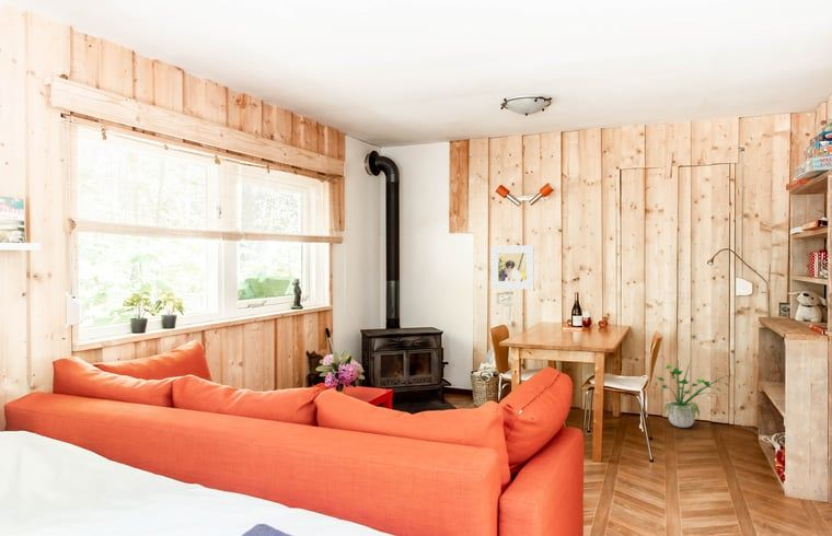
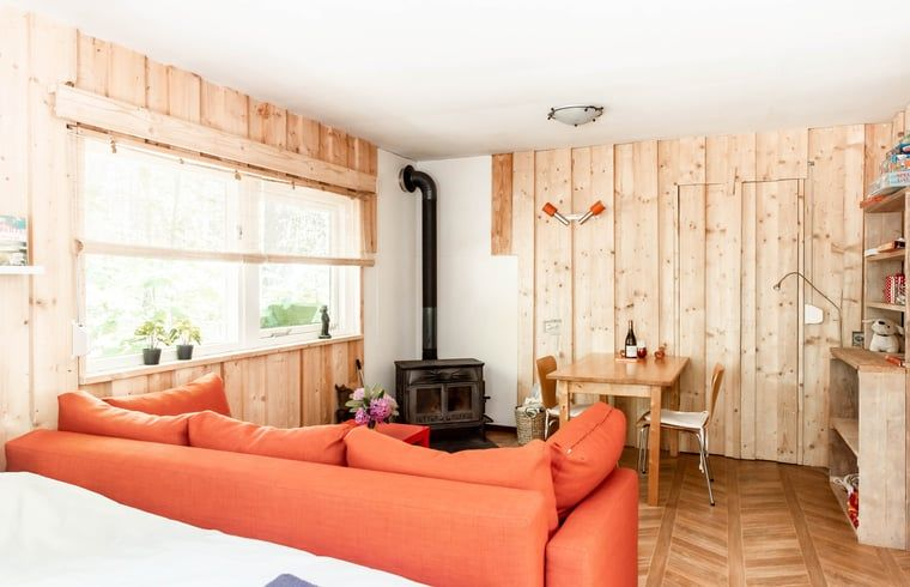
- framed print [490,244,535,290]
- potted plant [655,358,731,429]
